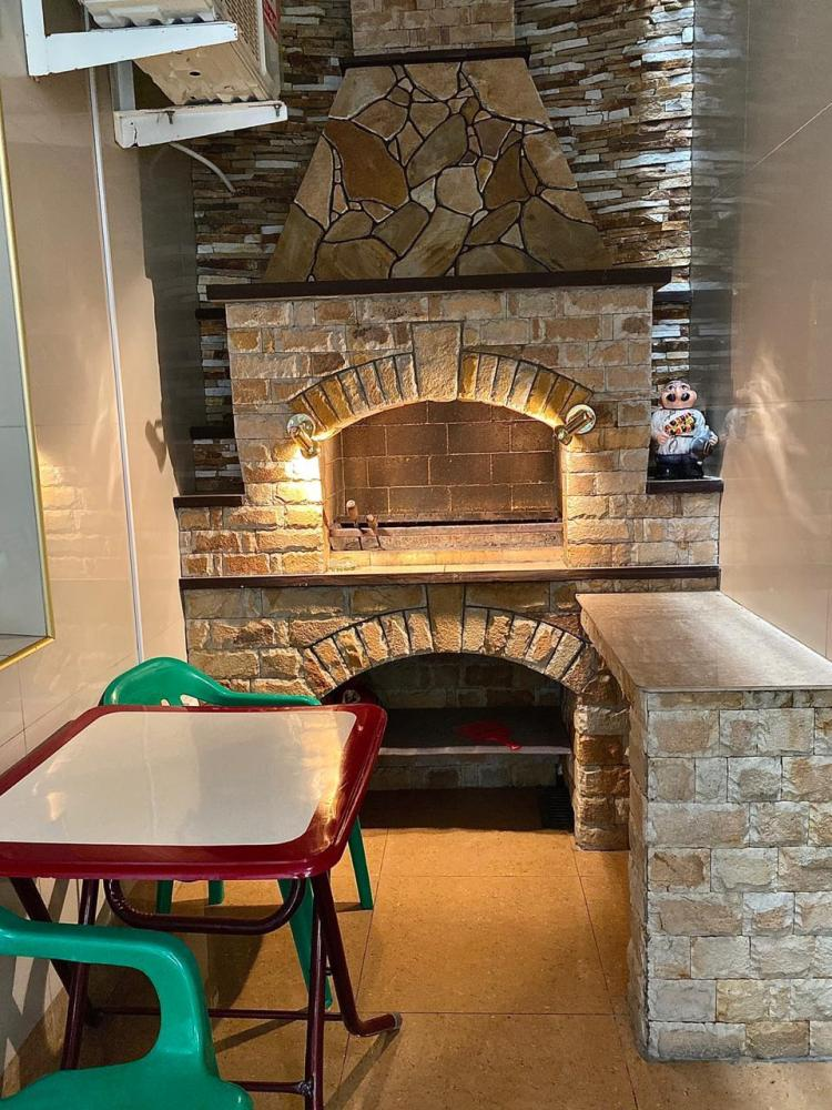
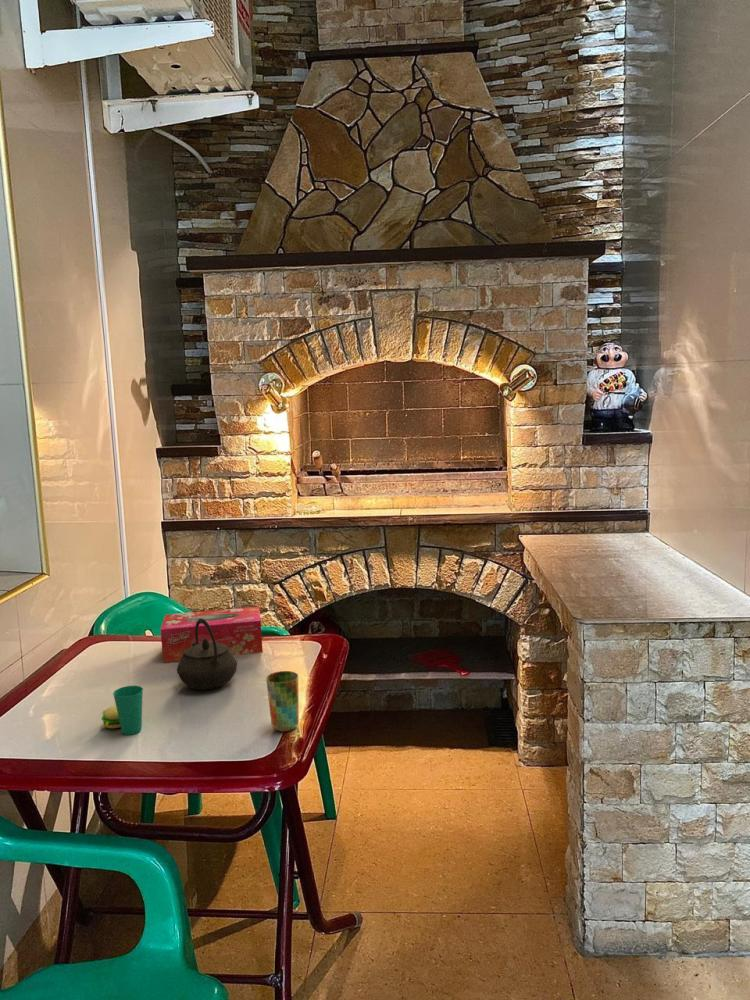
+ tissue box [160,606,264,663]
+ cup [100,685,144,736]
+ cup [265,670,300,733]
+ kettle [176,618,238,691]
